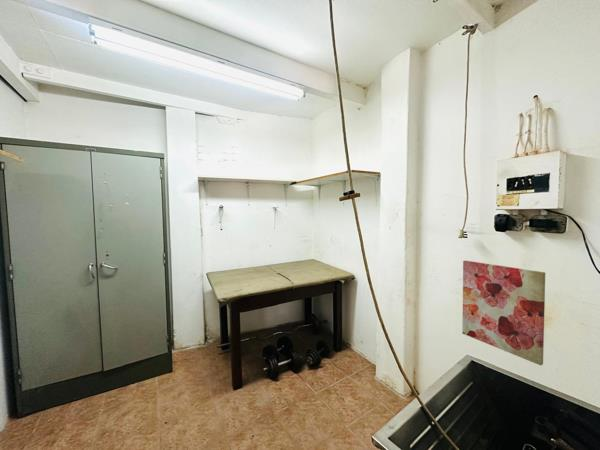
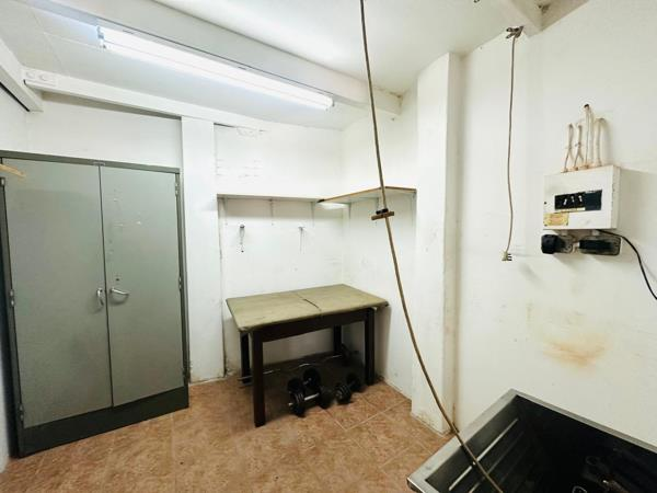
- wall art [461,260,546,366]
